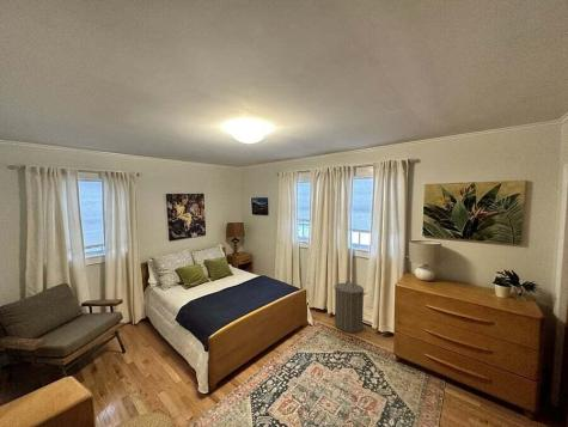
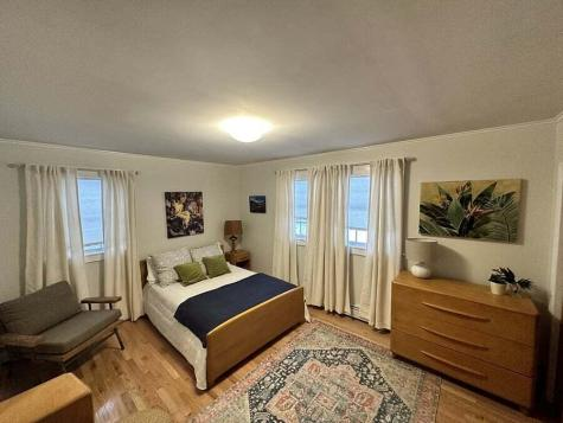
- laundry hamper [332,280,367,334]
